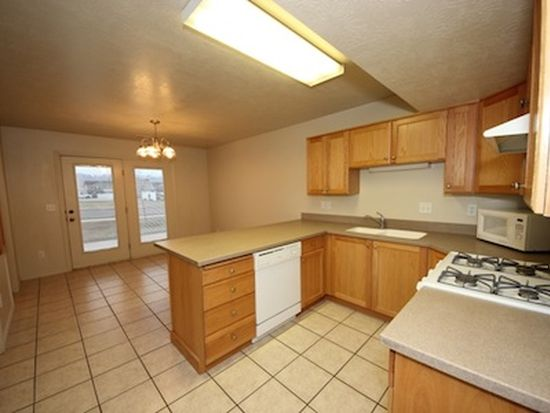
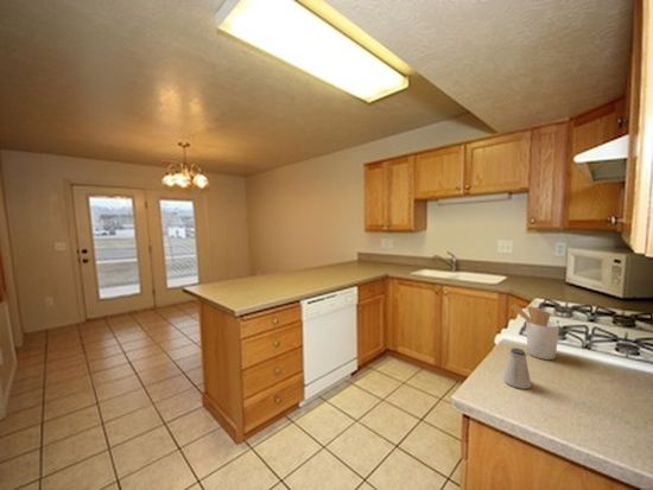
+ utensil holder [511,303,560,361]
+ saltshaker [502,346,533,390]
